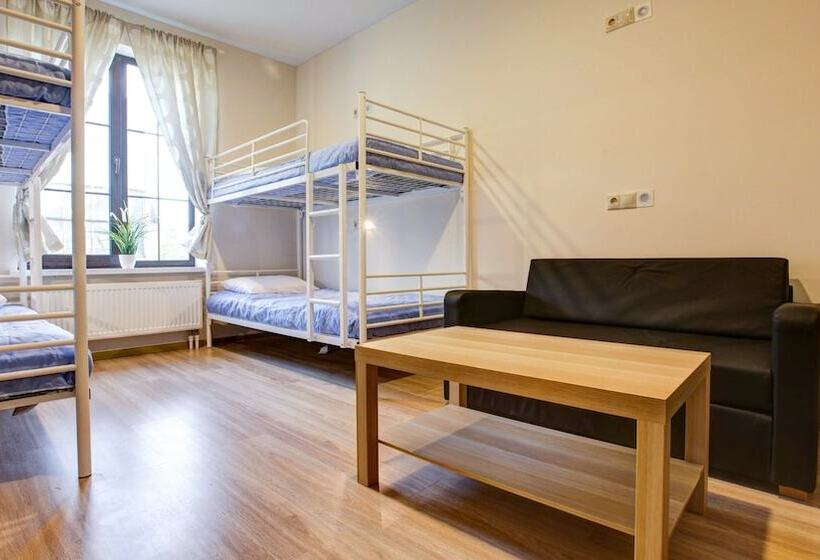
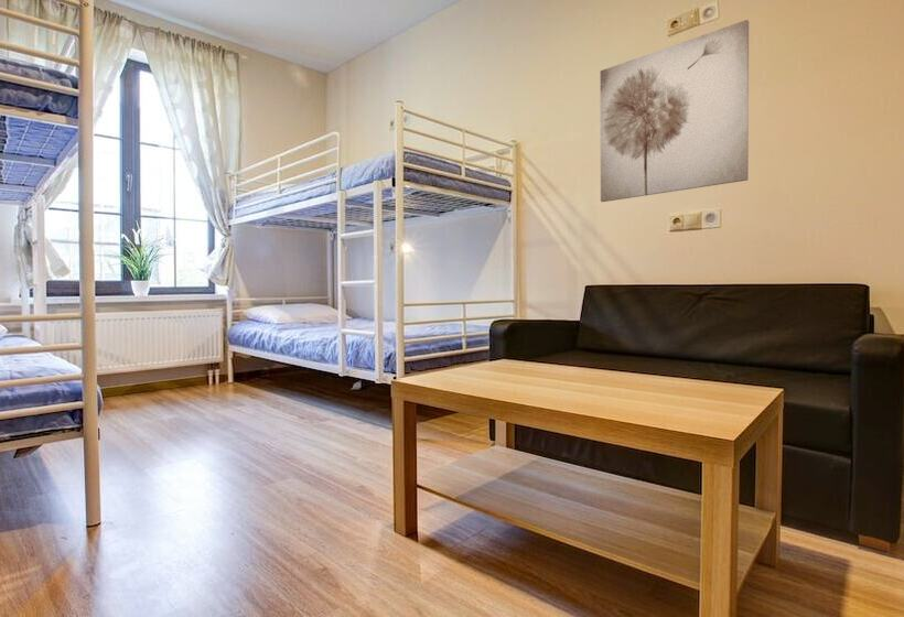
+ wall art [600,19,750,203]
